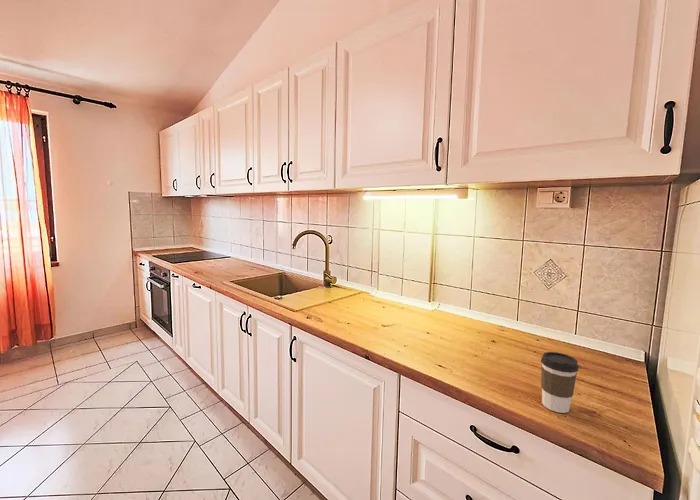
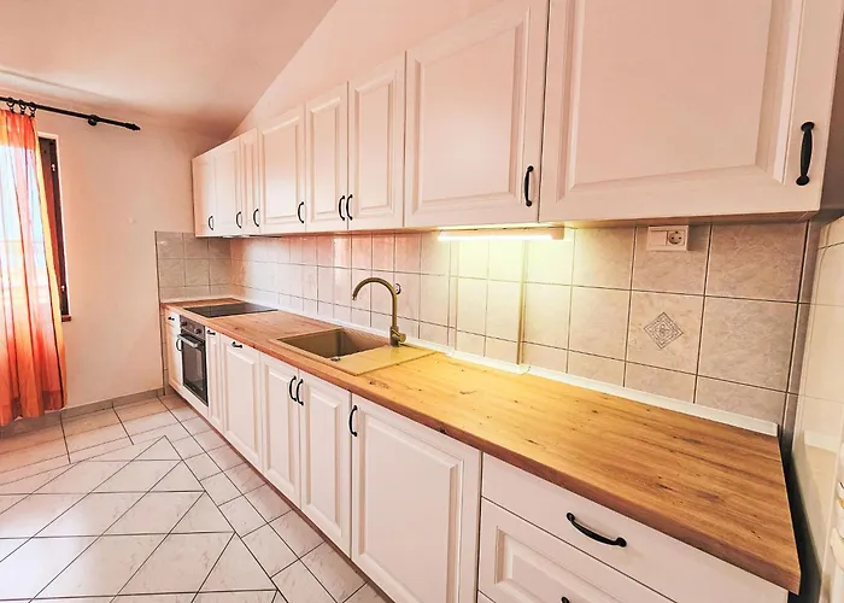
- coffee cup [540,351,580,414]
